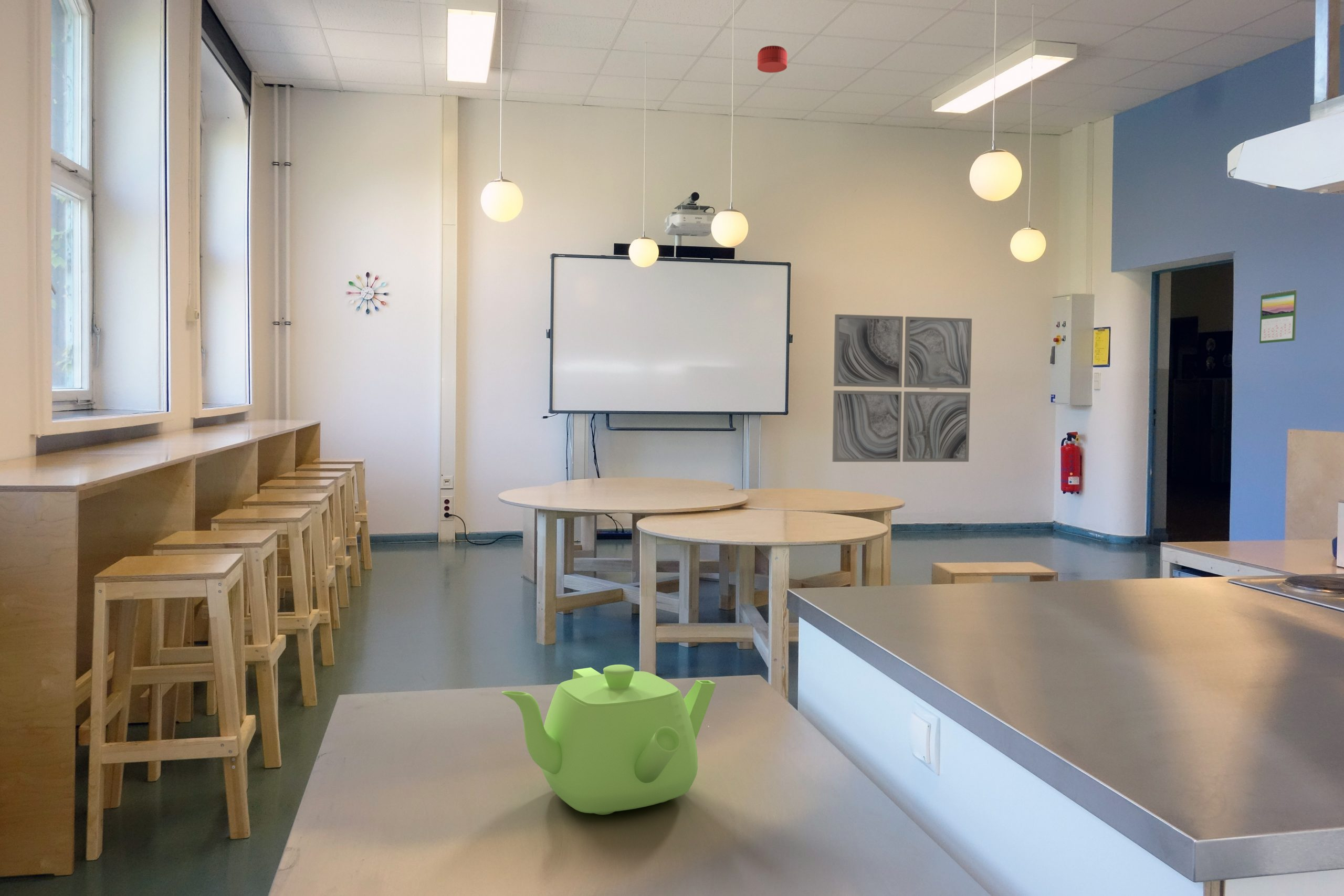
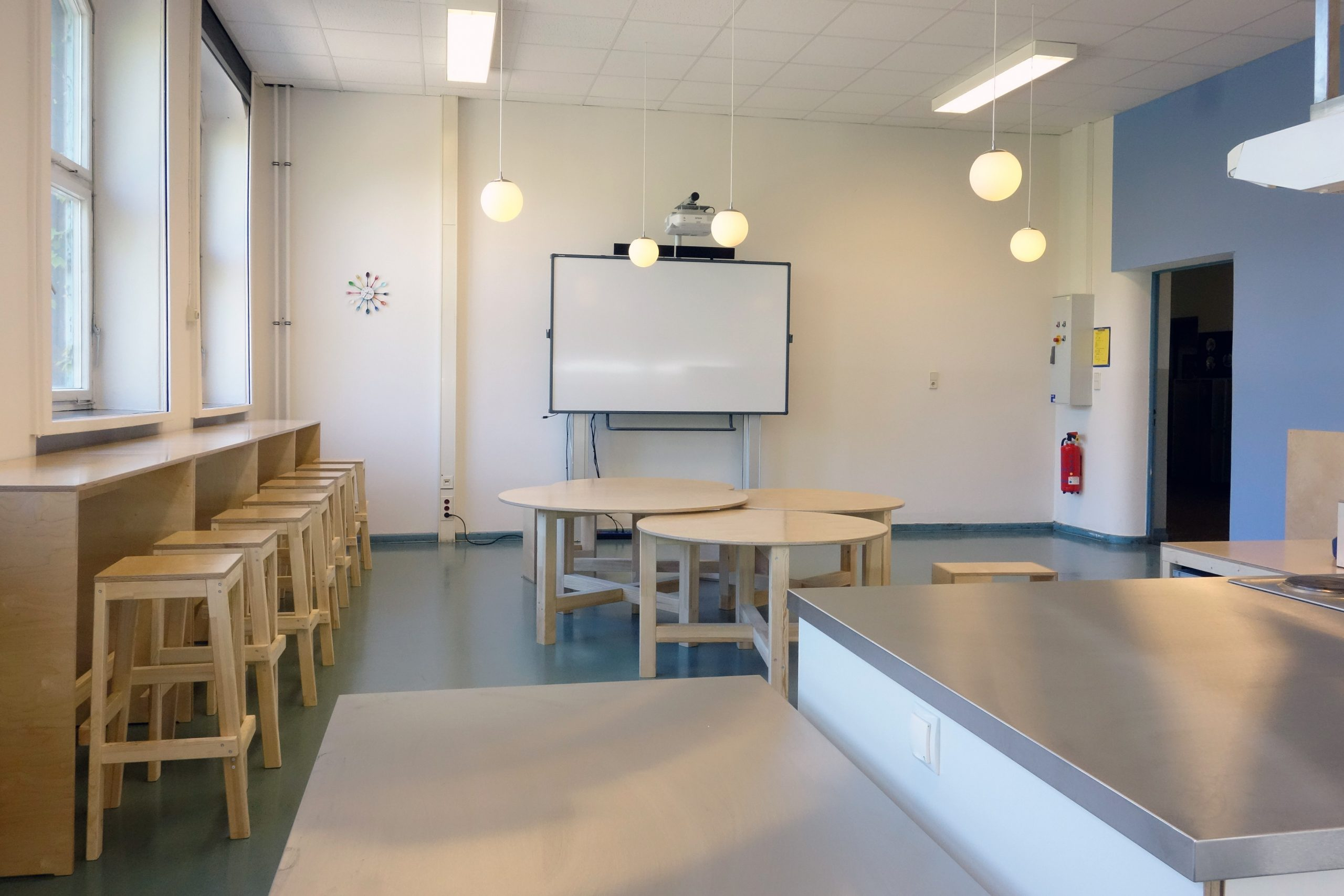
- wall art [832,314,972,462]
- teapot [501,664,716,815]
- smoke detector [757,45,787,73]
- calendar [1259,289,1297,344]
